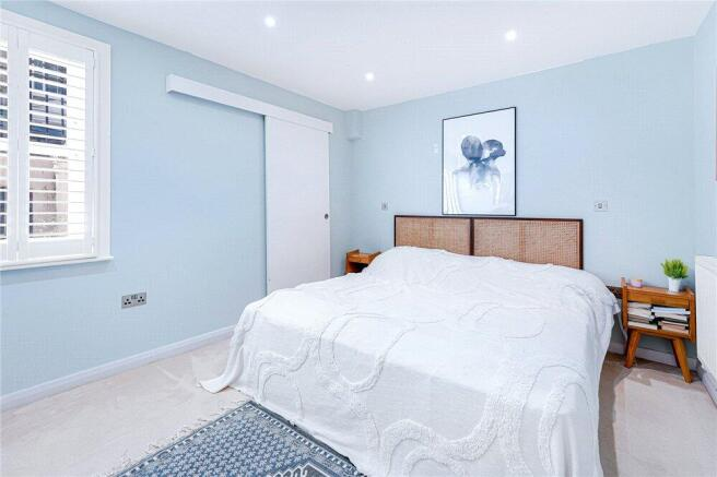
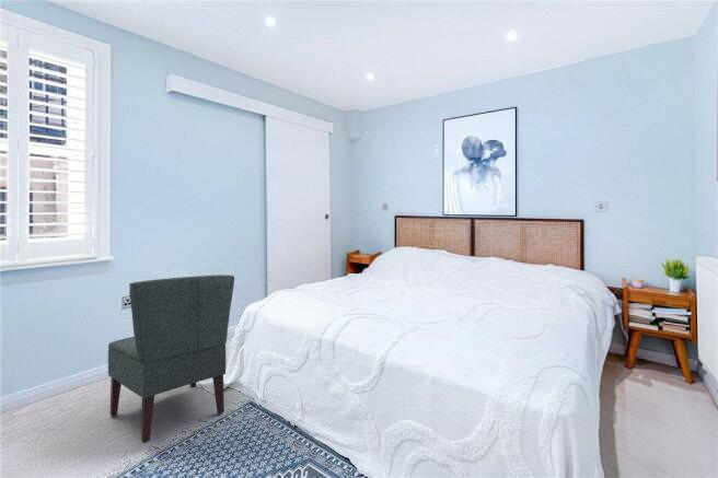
+ chair [107,273,235,444]
